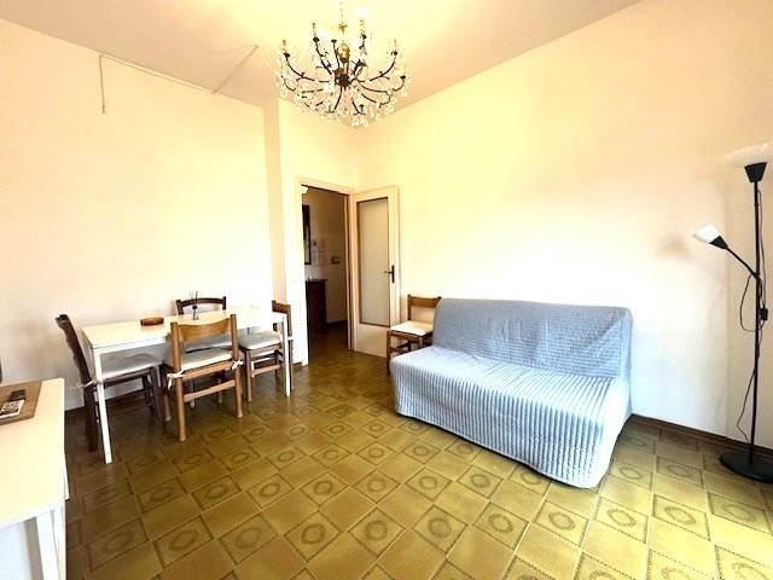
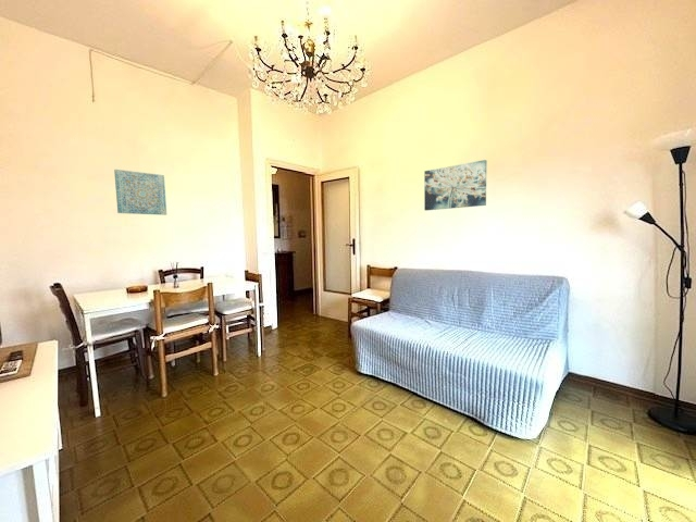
+ wall art [113,169,167,216]
+ wall art [423,159,488,211]
